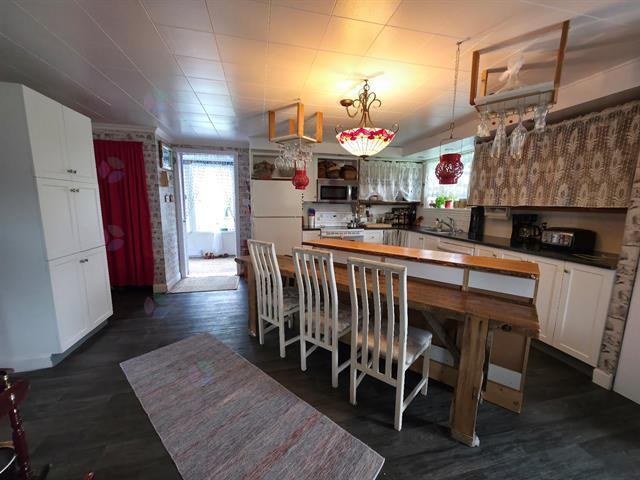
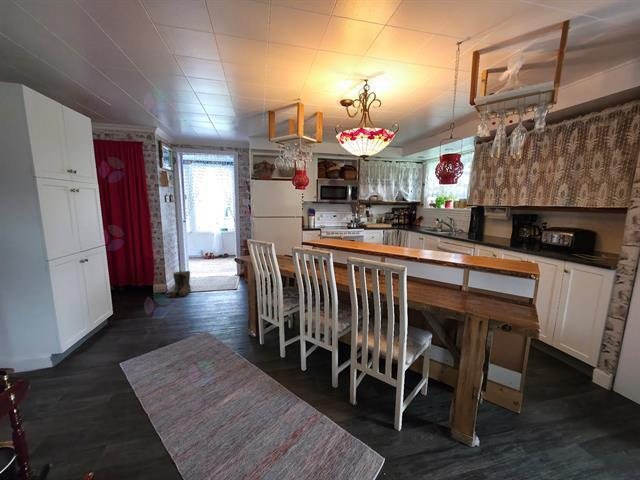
+ boots [168,270,192,299]
